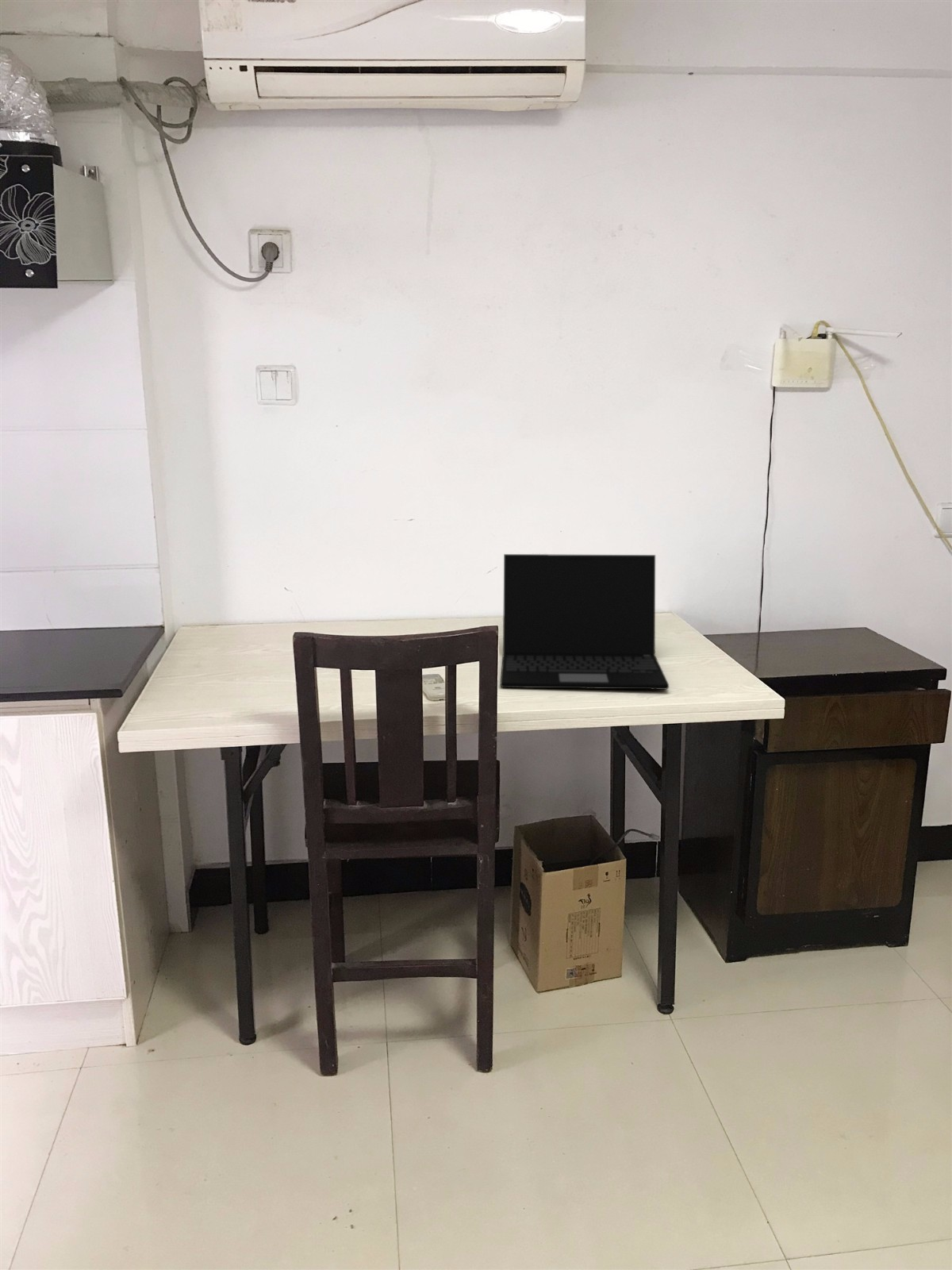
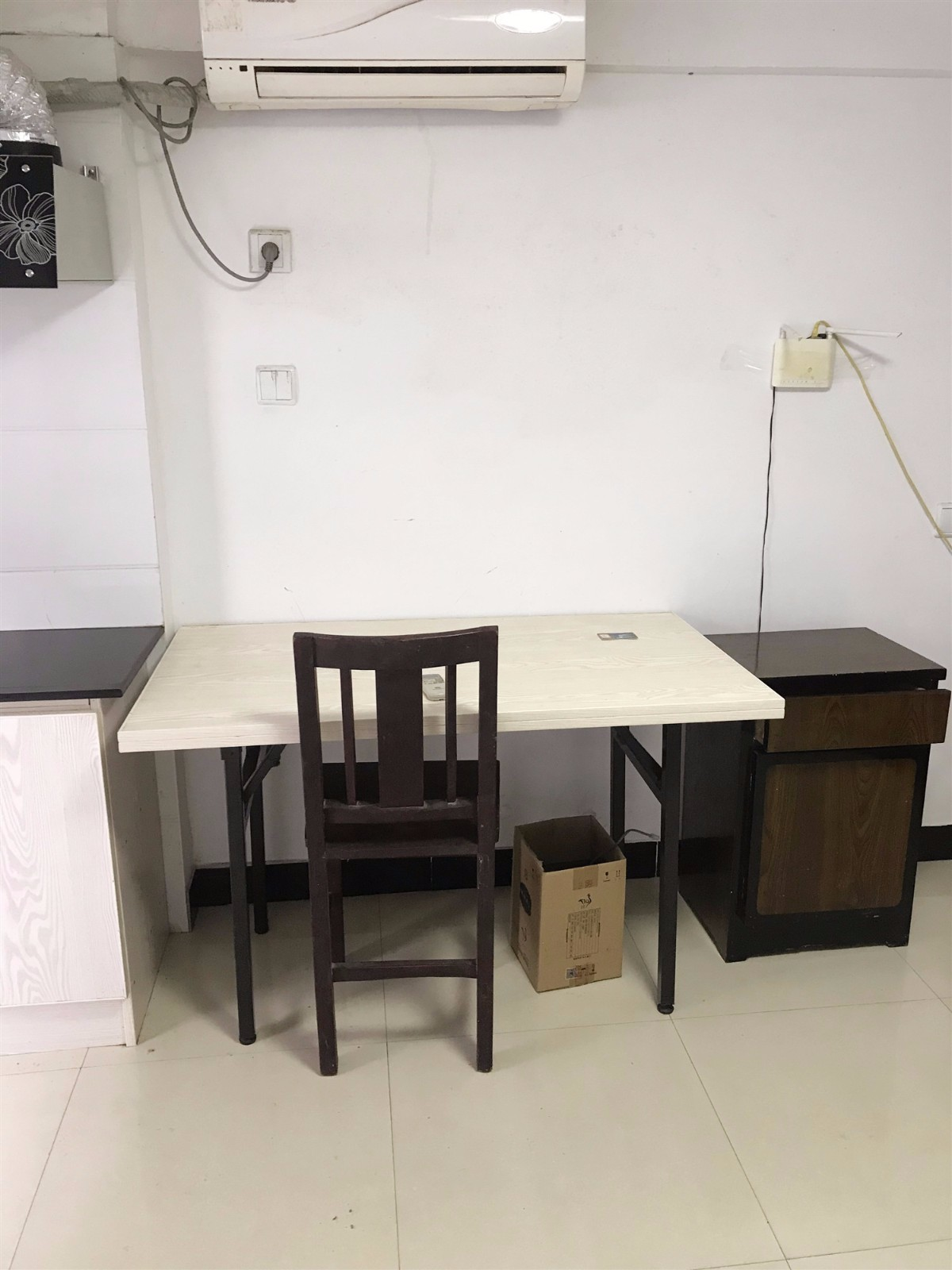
- laptop [500,553,670,691]
